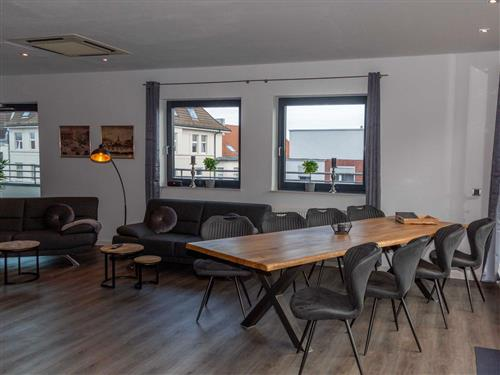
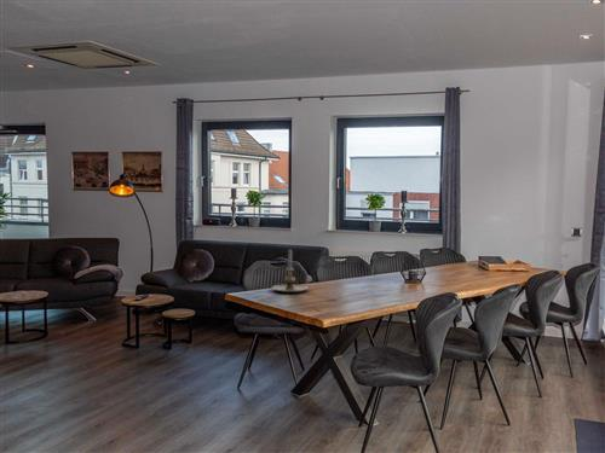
+ candle holder [271,249,309,294]
